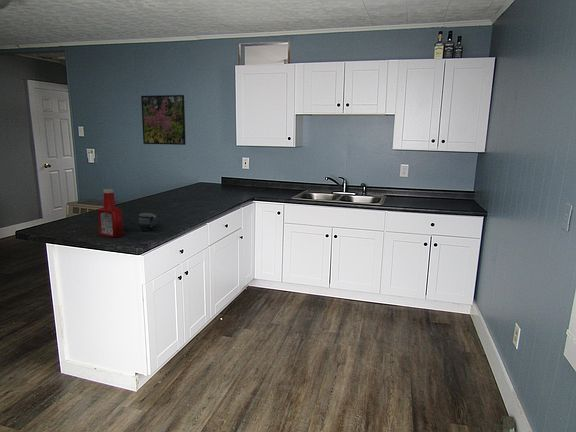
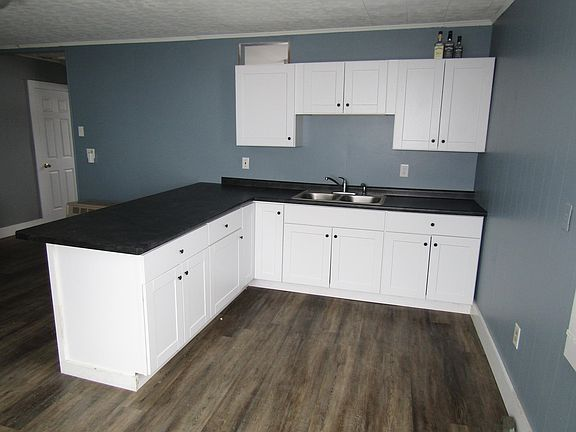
- mug [138,212,158,232]
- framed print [140,94,187,146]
- soap bottle [97,188,124,238]
